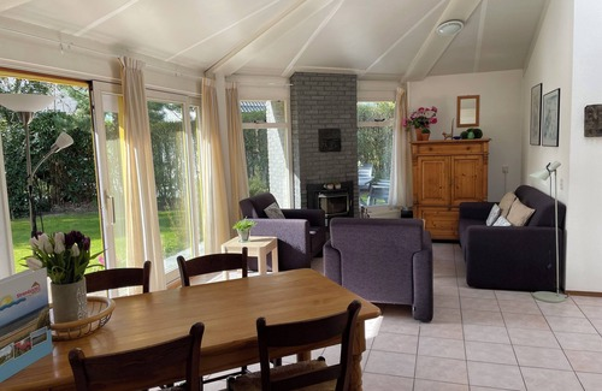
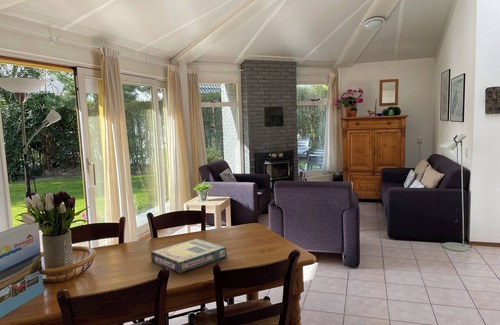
+ video game box [150,238,228,274]
